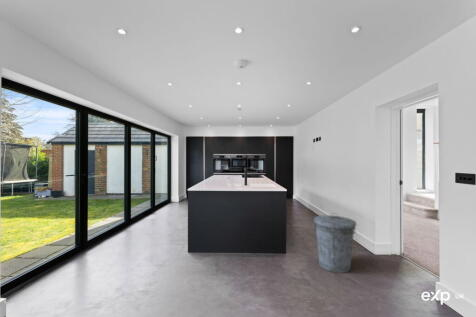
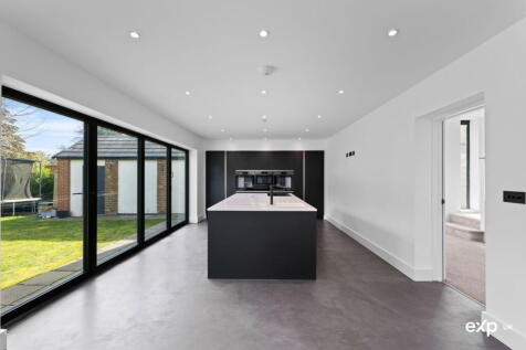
- trash can [313,212,357,274]
